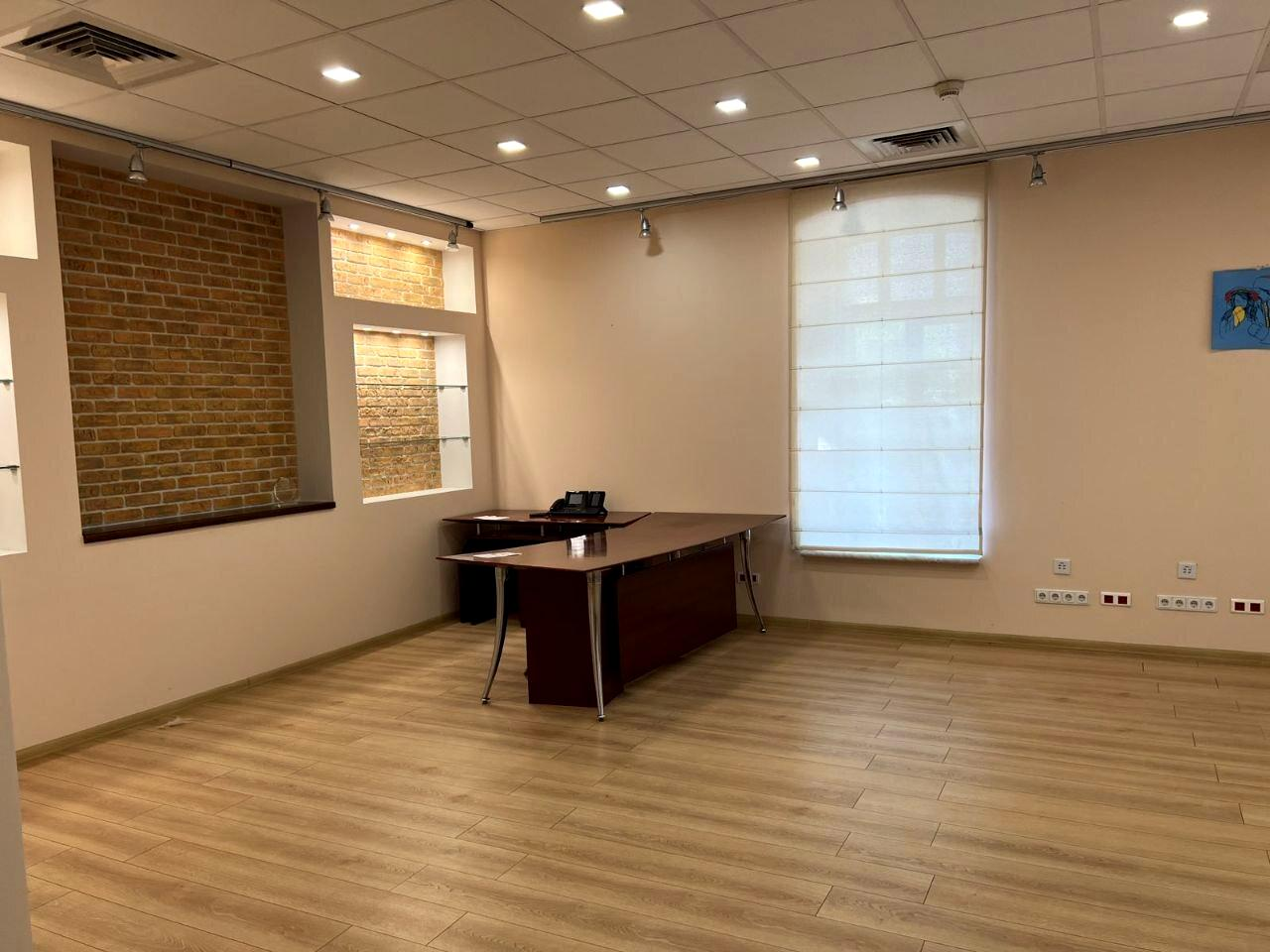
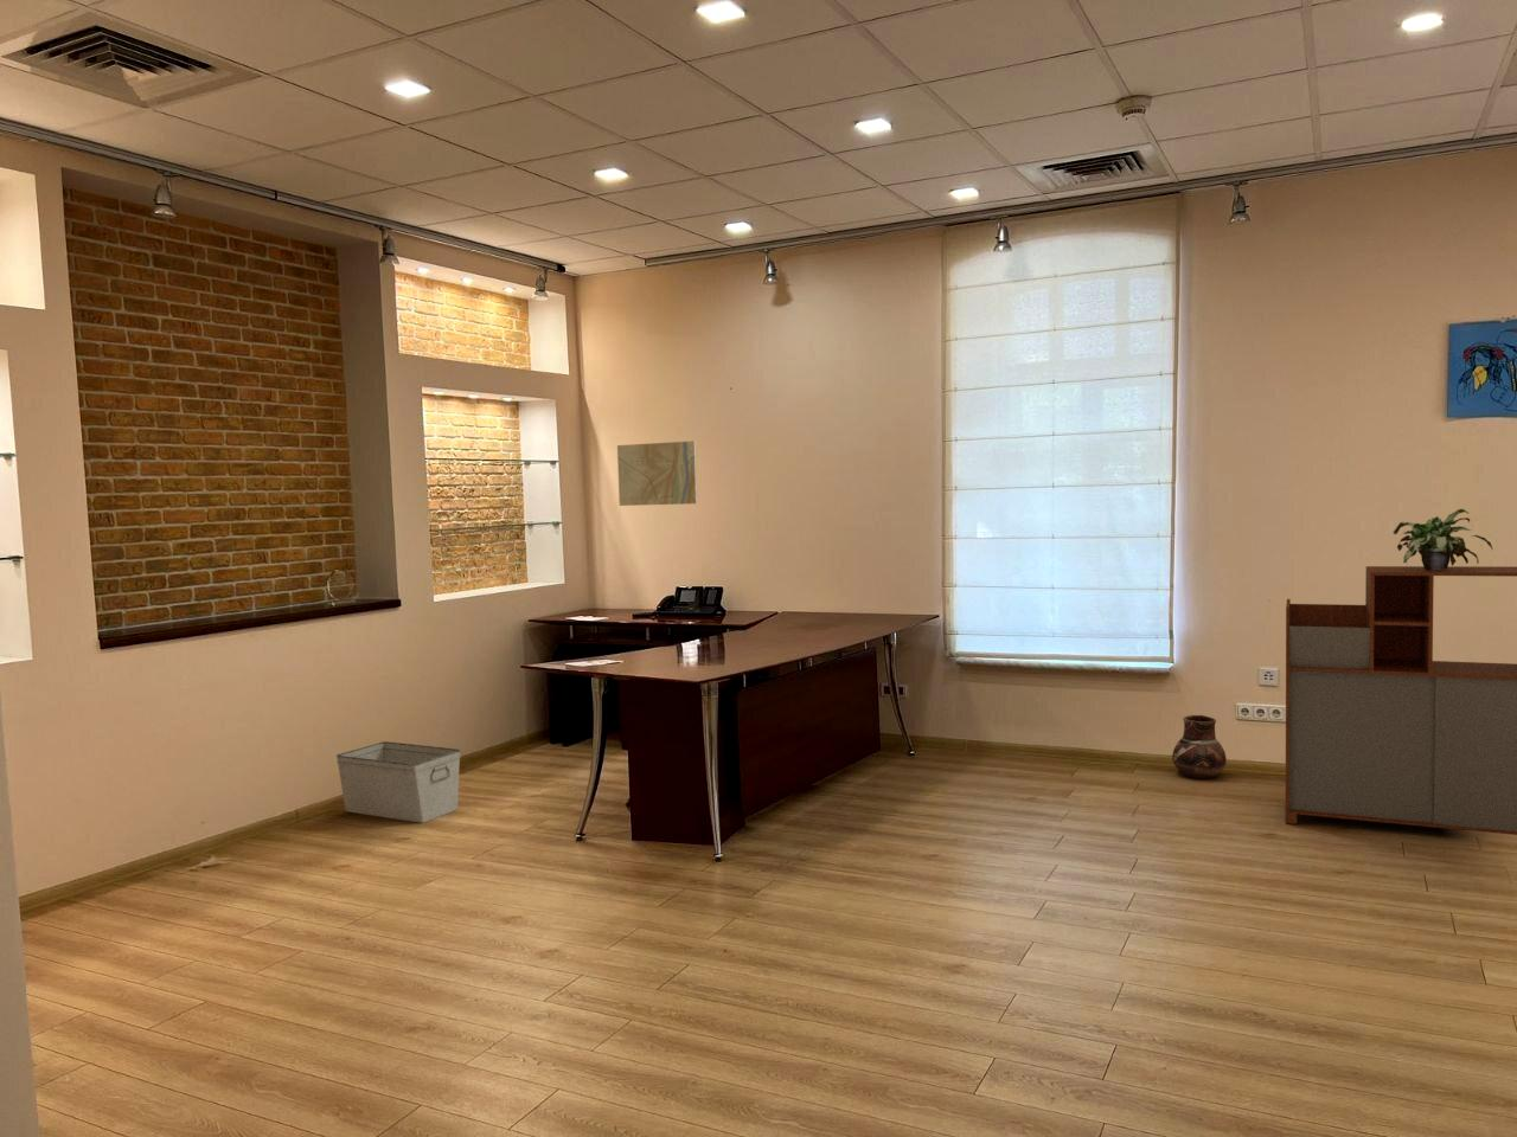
+ storage cabinet [1285,565,1517,836]
+ ceramic pot [1171,714,1228,780]
+ map [616,440,698,506]
+ potted plant [1393,508,1493,570]
+ storage bin [336,740,461,824]
